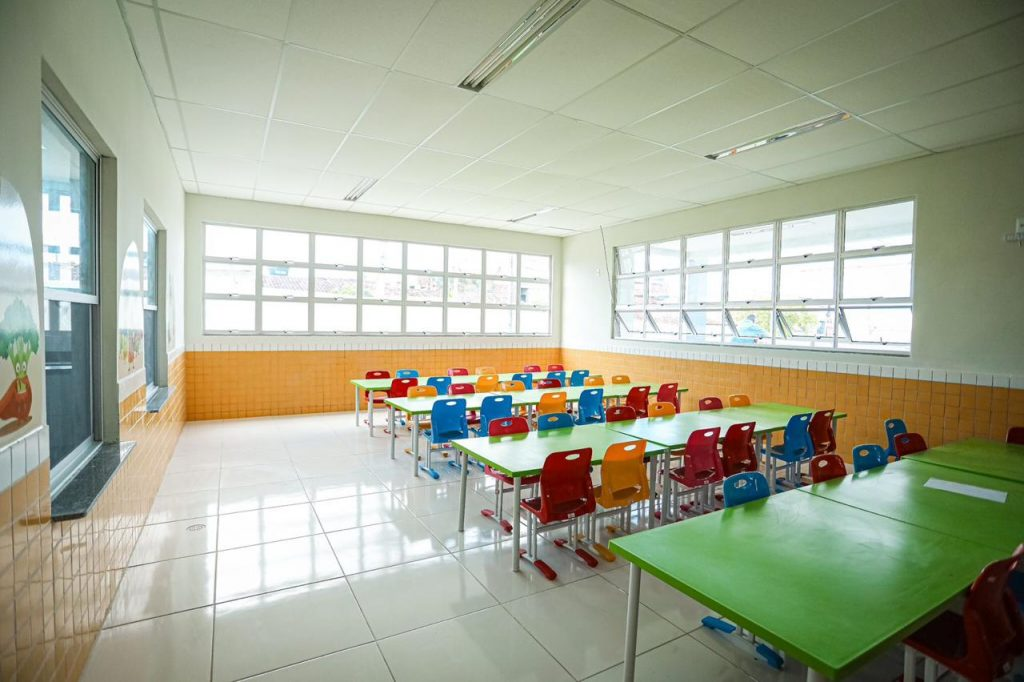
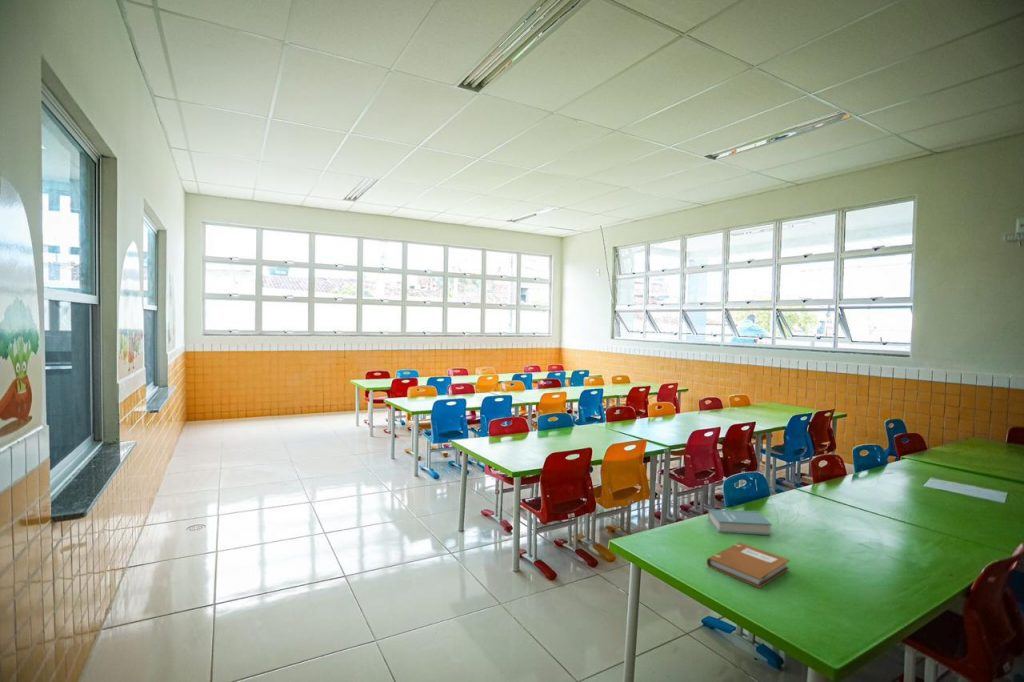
+ book [707,508,773,536]
+ notebook [706,542,791,589]
